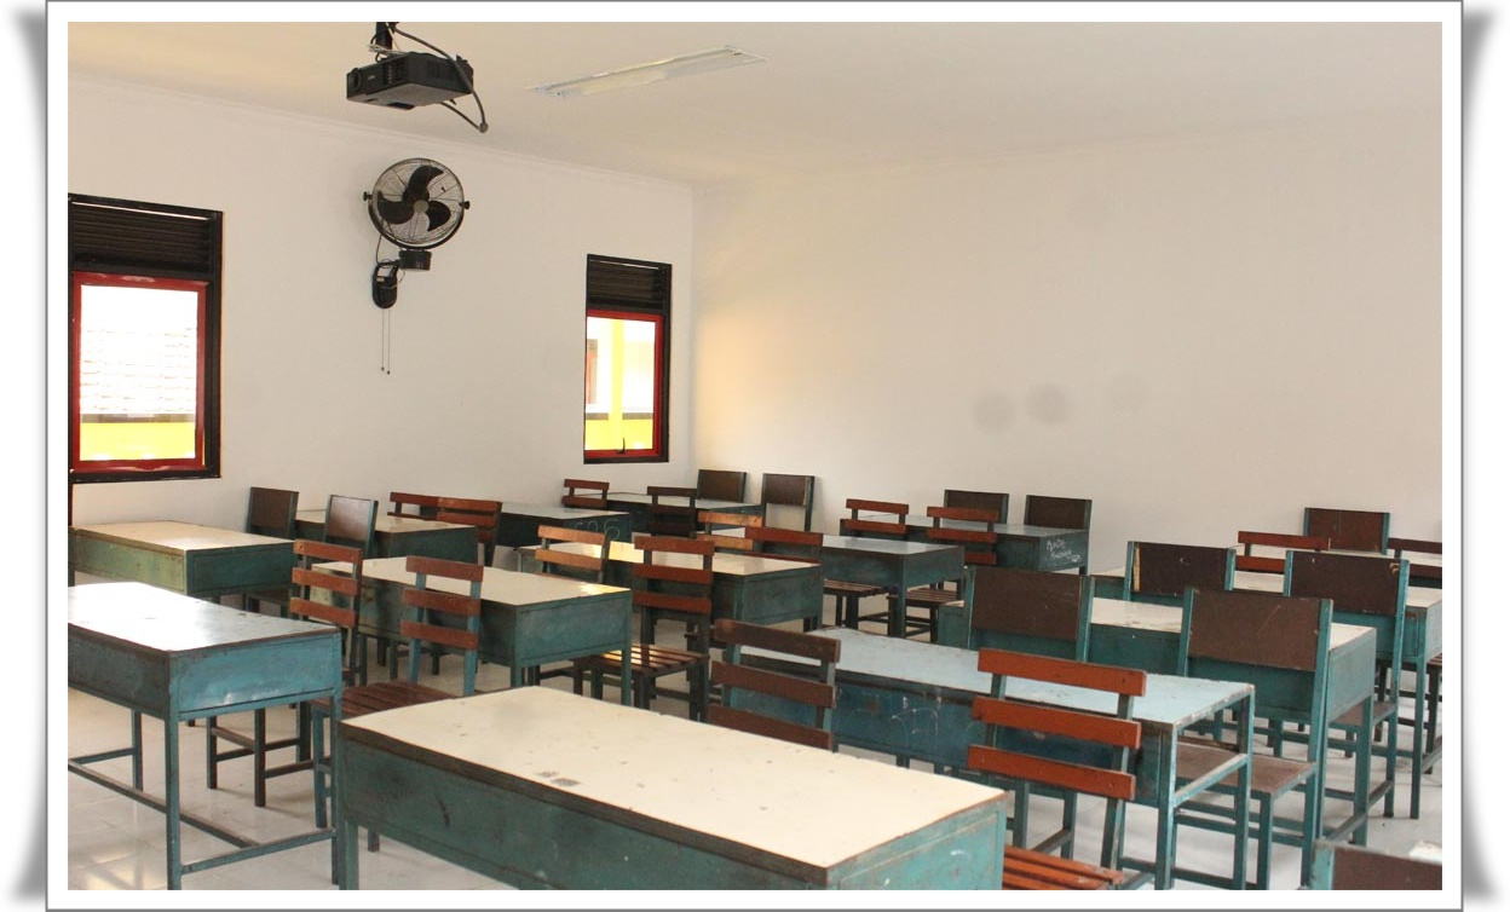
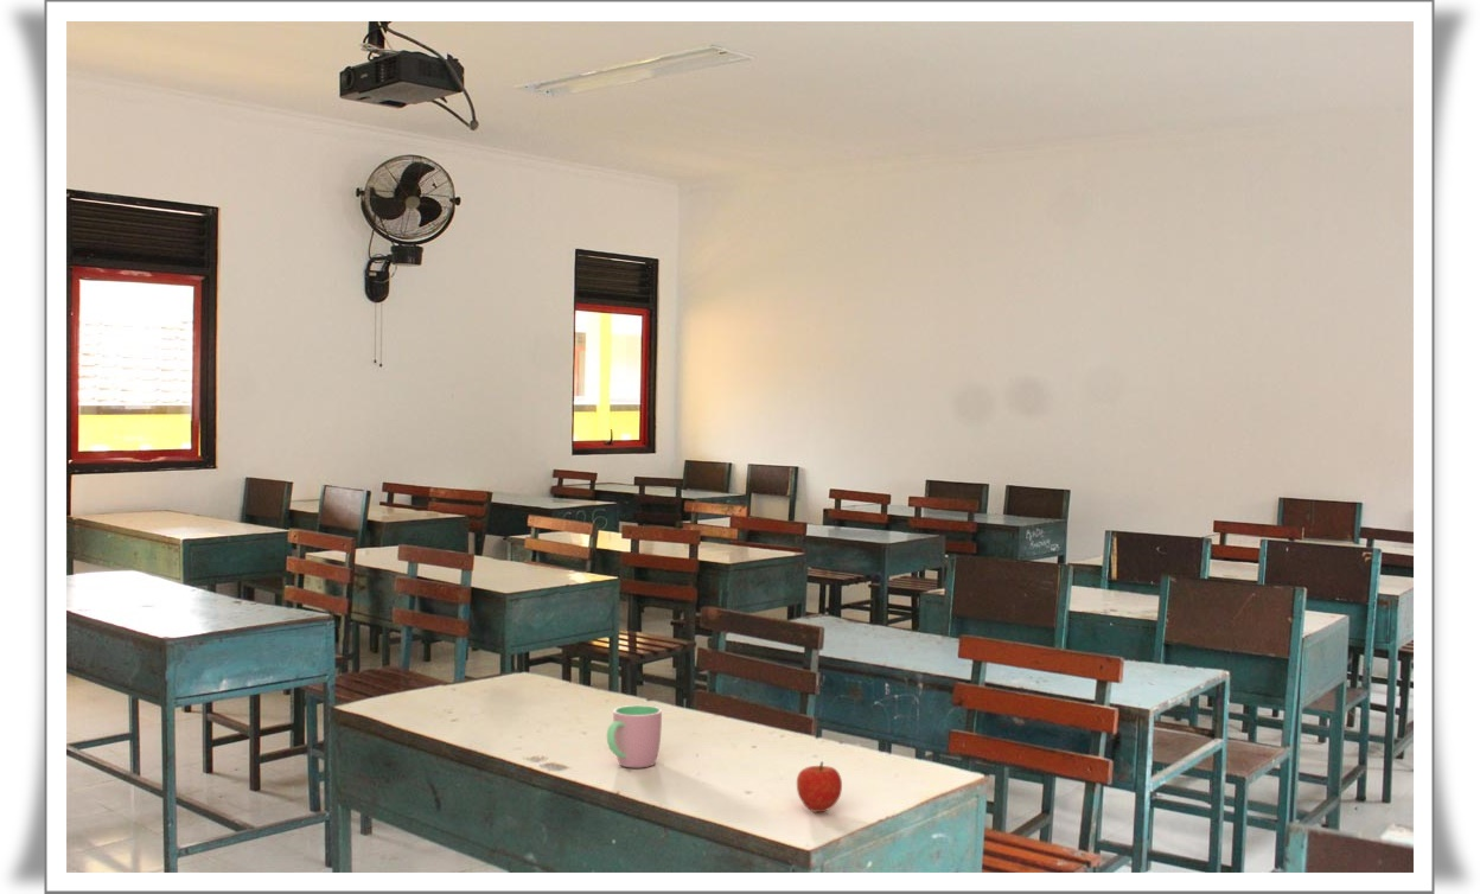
+ cup [606,704,663,768]
+ fruit [796,760,843,813]
